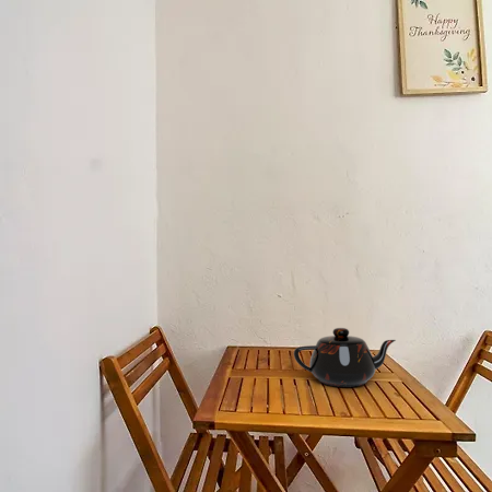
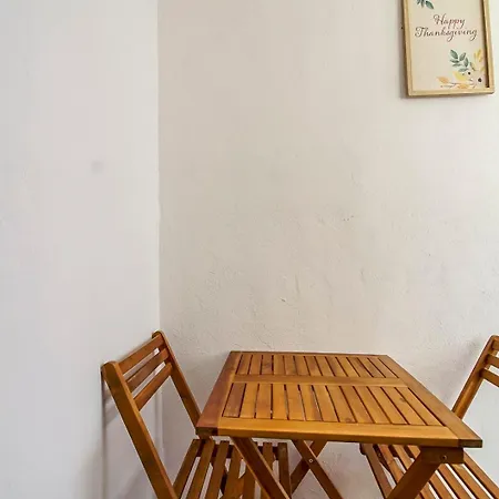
- teapot [293,327,397,388]
